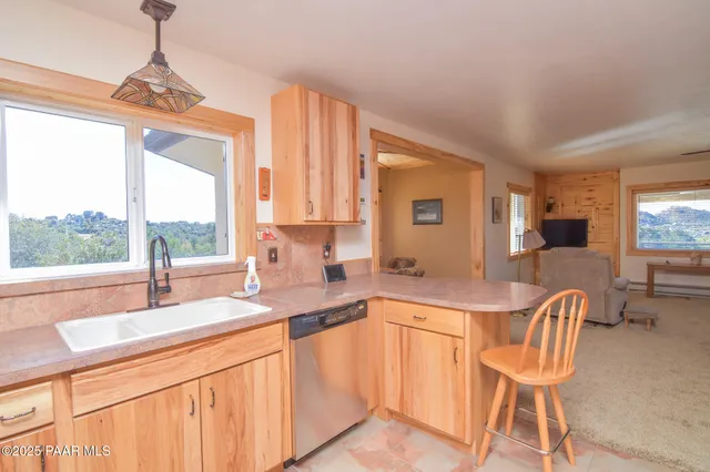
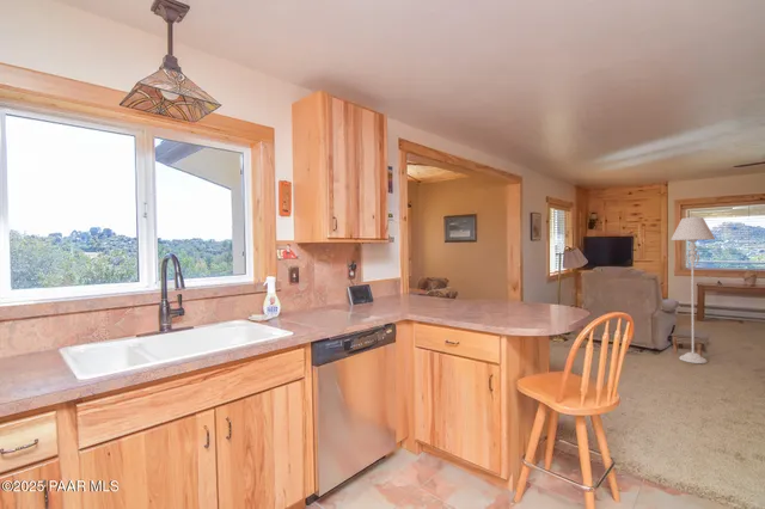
+ floor lamp [669,216,716,364]
